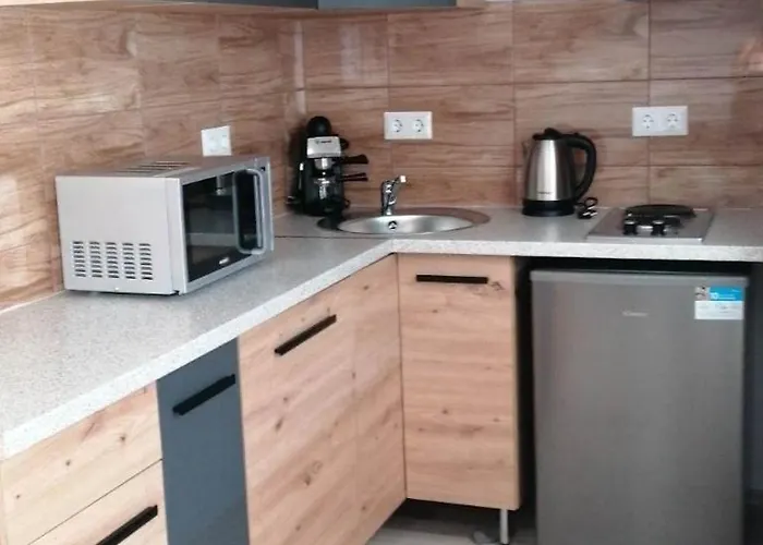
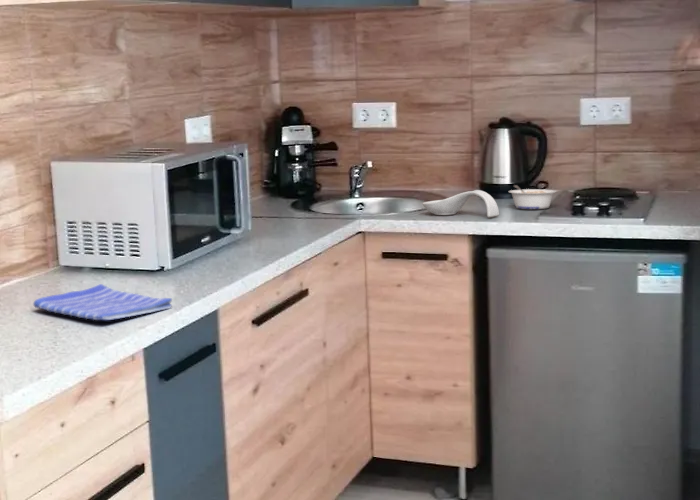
+ spoon rest [422,189,500,218]
+ legume [508,184,557,210]
+ dish towel [32,283,173,321]
